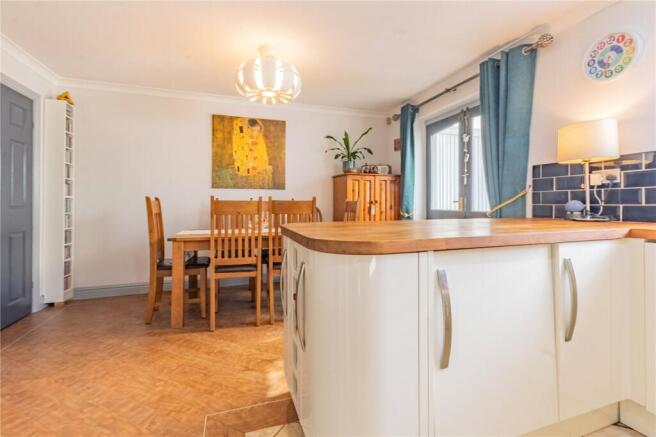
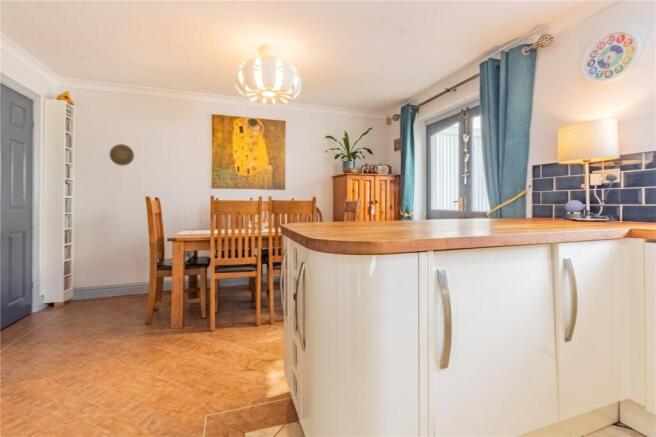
+ decorative plate [108,143,135,167]
